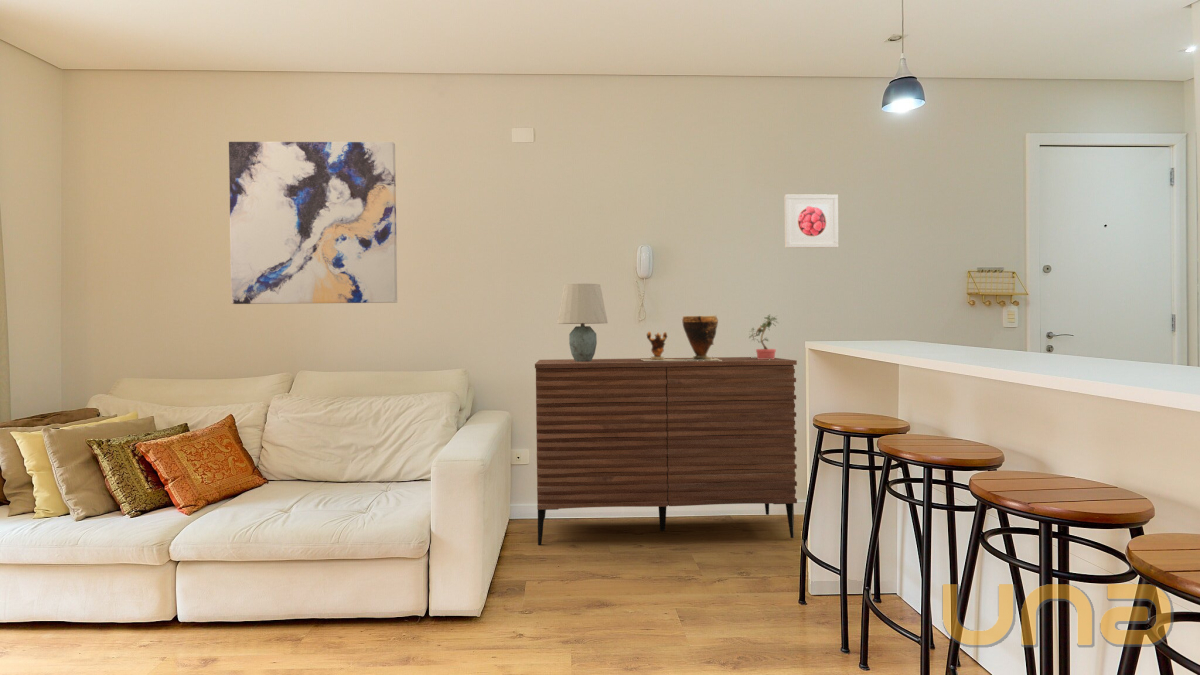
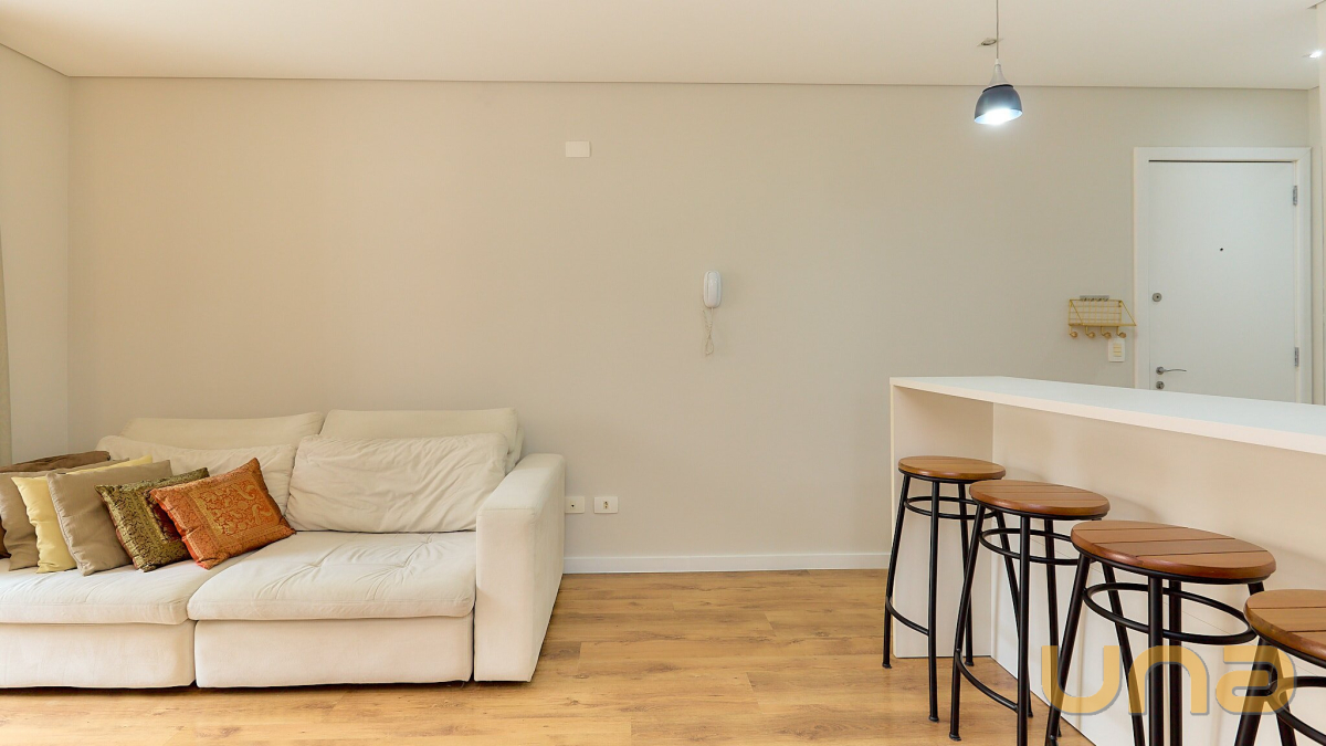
- table lamp [556,283,609,362]
- wall art [228,141,398,305]
- potted plant [748,313,780,360]
- sideboard [534,356,798,546]
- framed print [784,193,839,249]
- clay pot [641,315,722,361]
